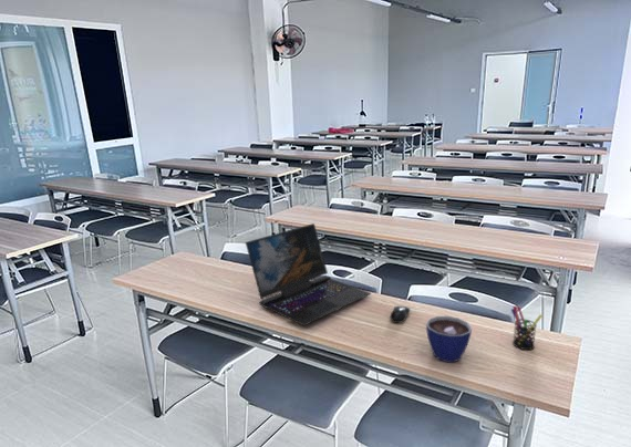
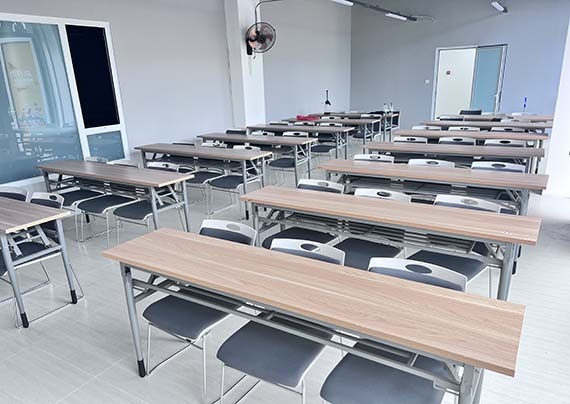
- cup [425,315,473,363]
- laptop [245,222,372,328]
- computer mouse [389,304,411,324]
- pen holder [510,304,544,351]
